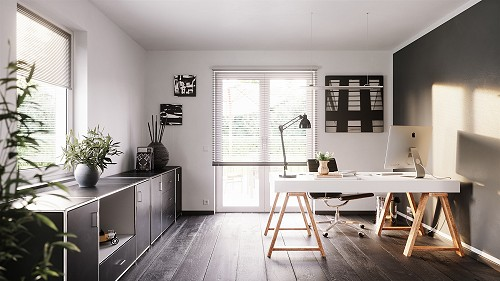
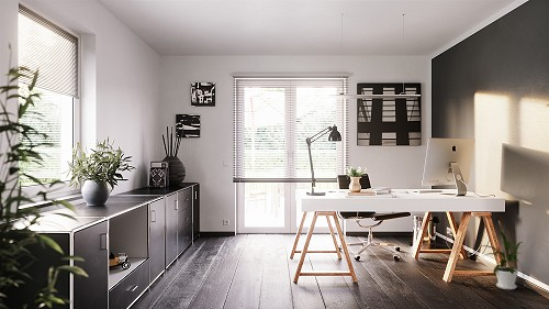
+ house plant [479,229,525,290]
